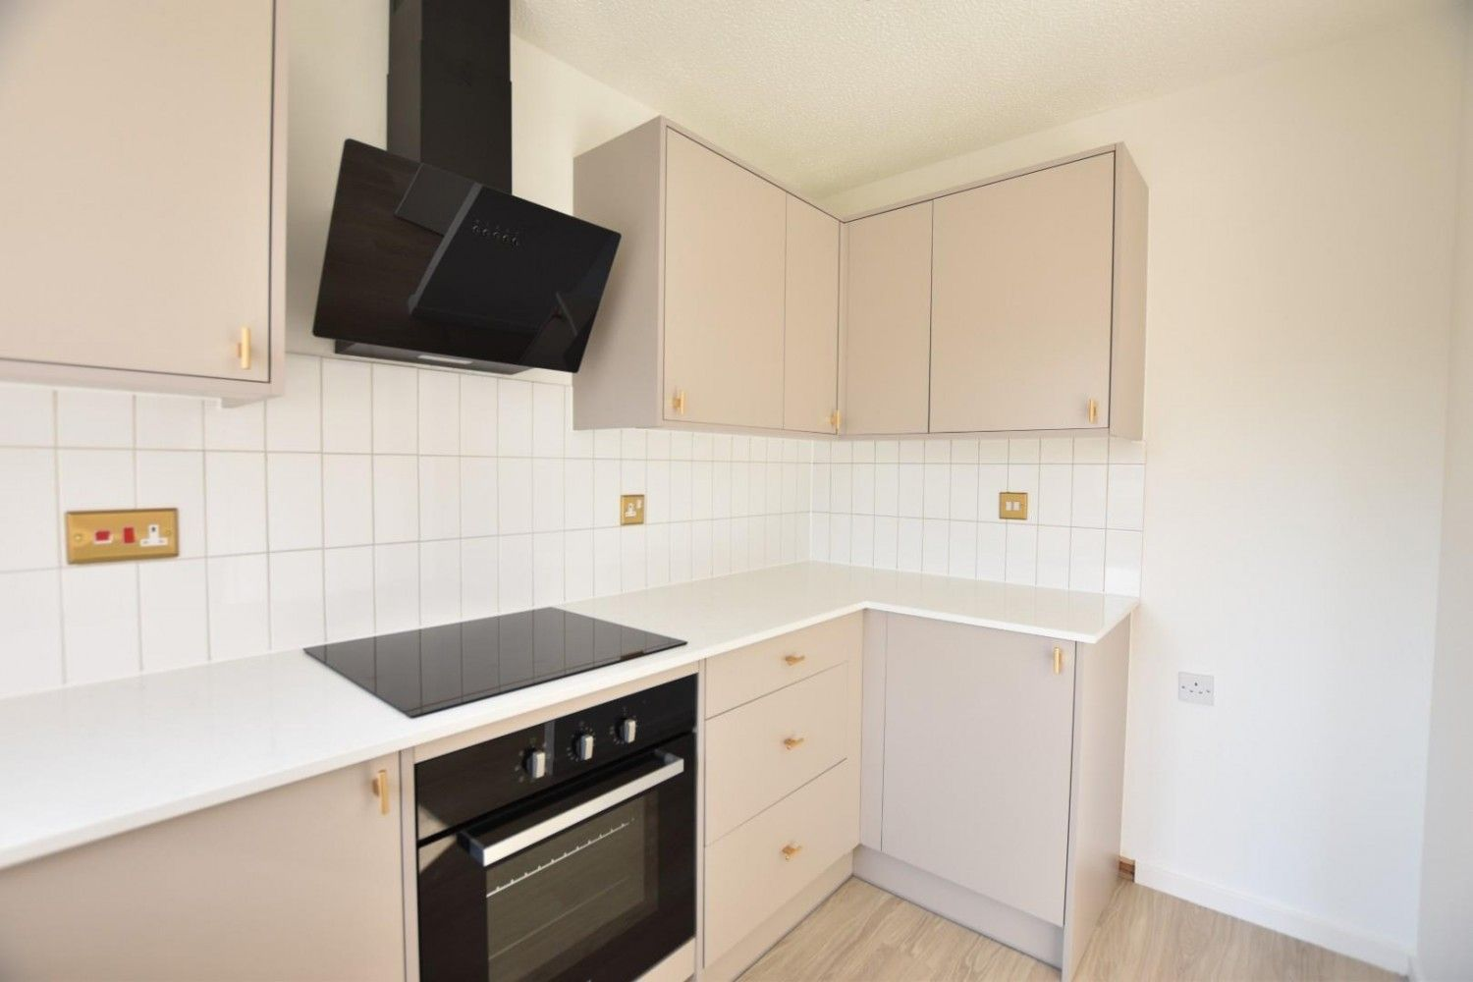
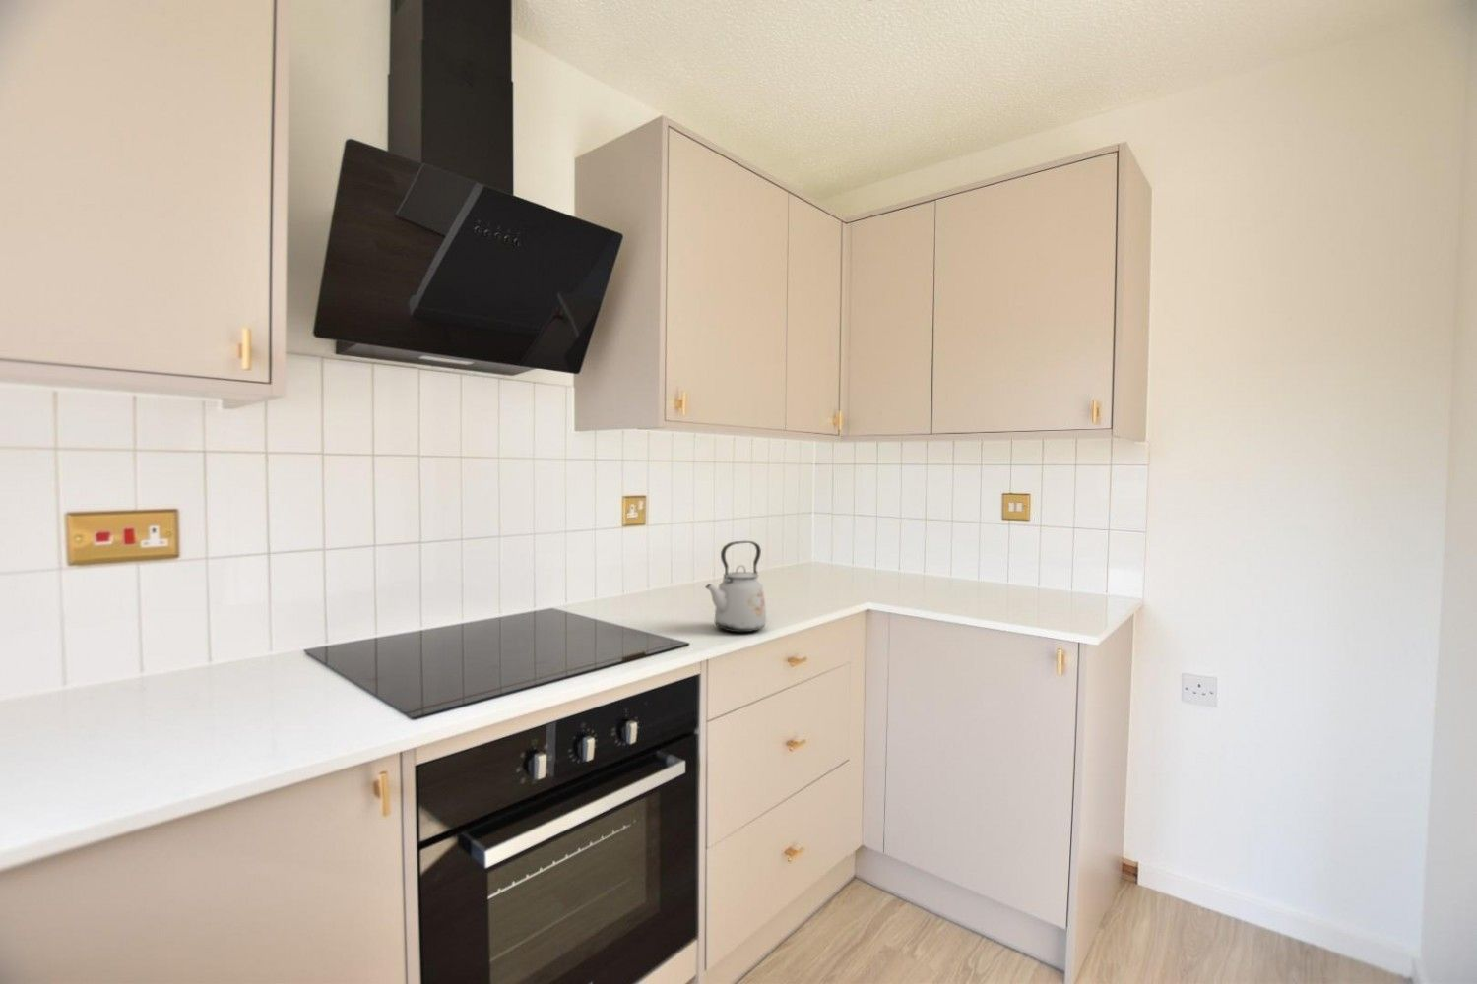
+ kettle [704,540,768,634]
